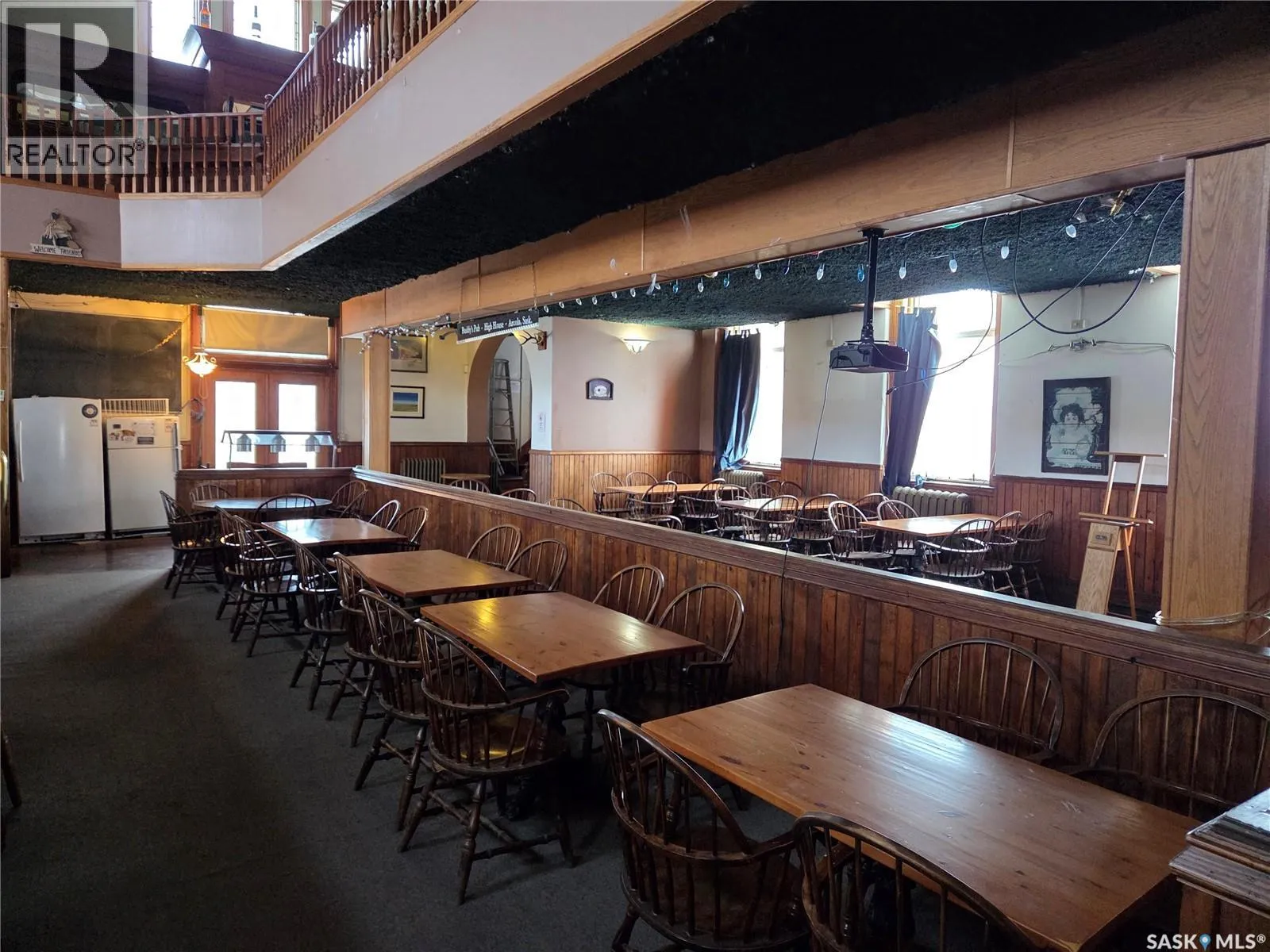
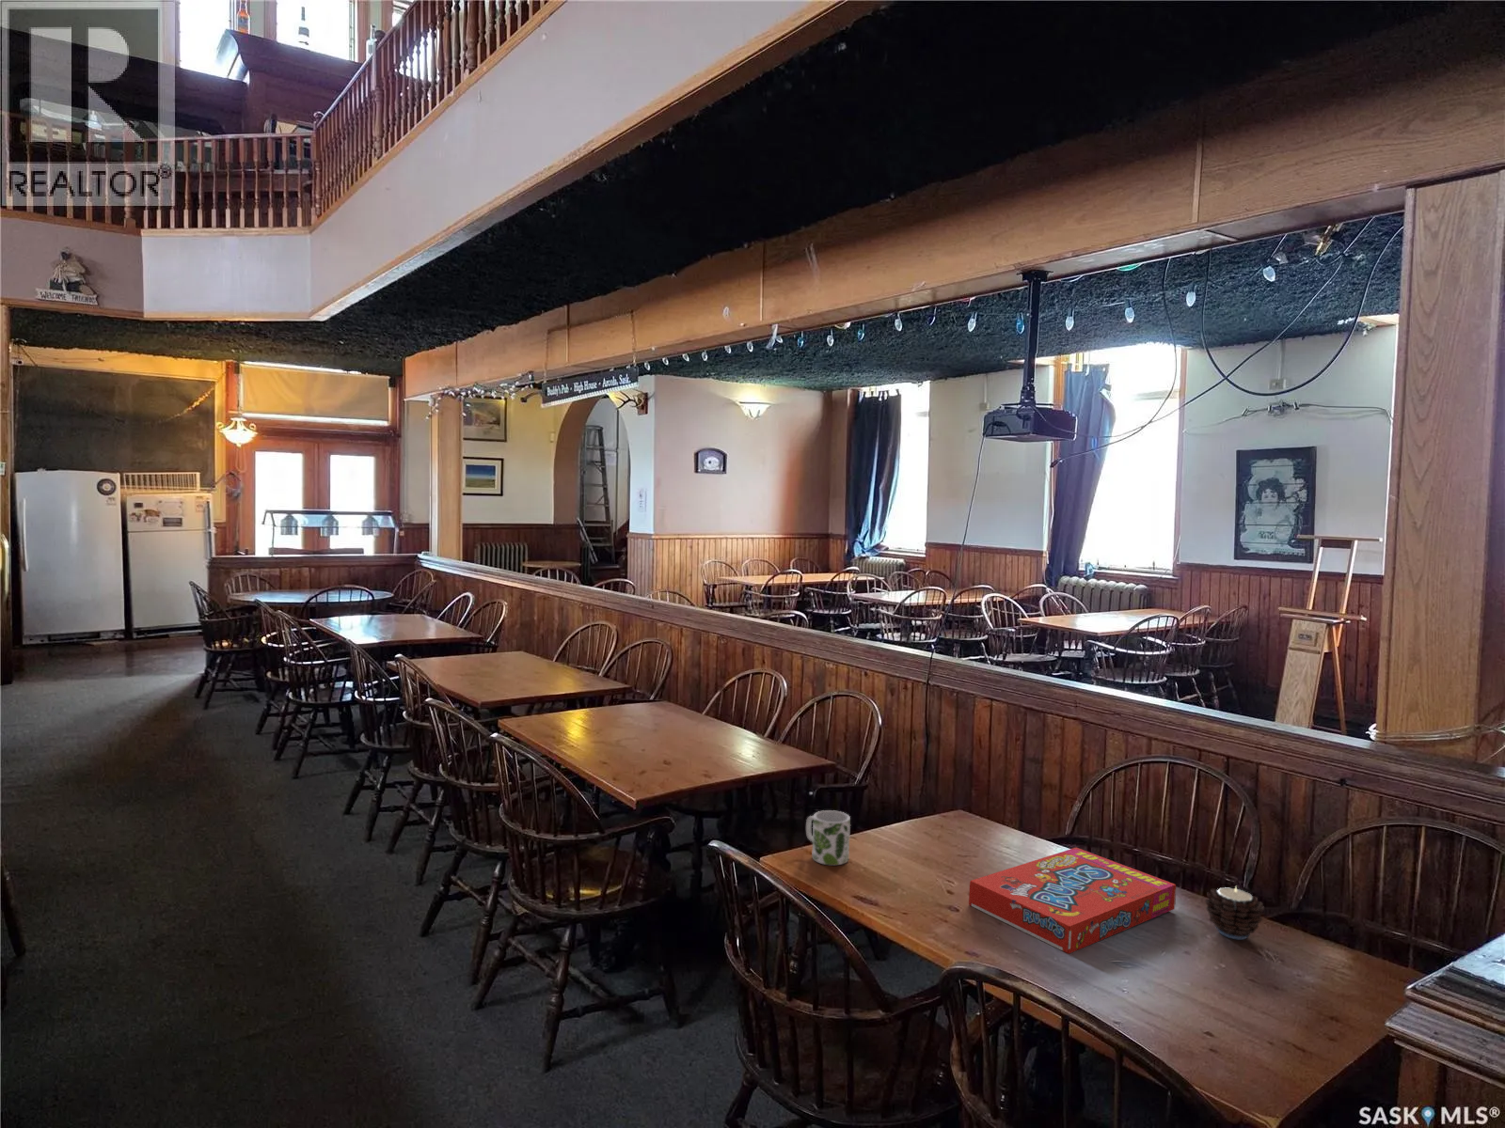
+ mug [805,809,851,866]
+ candle [1204,885,1266,940]
+ snack box [968,847,1177,954]
